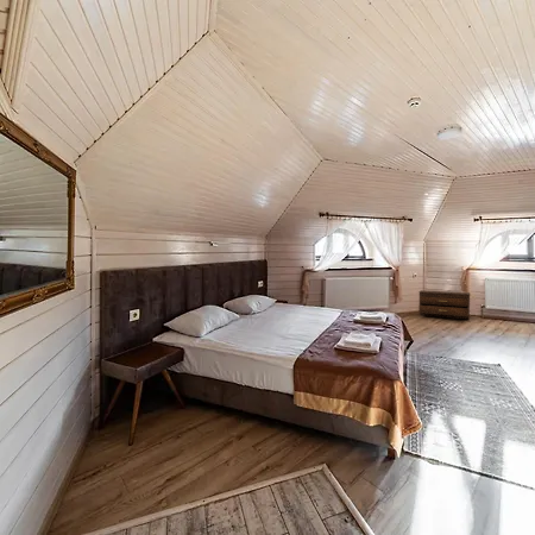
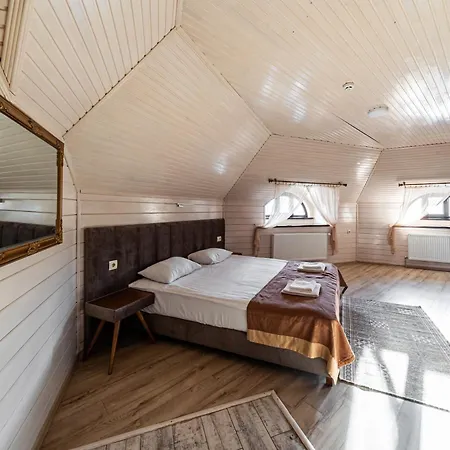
- drawer [417,289,471,321]
